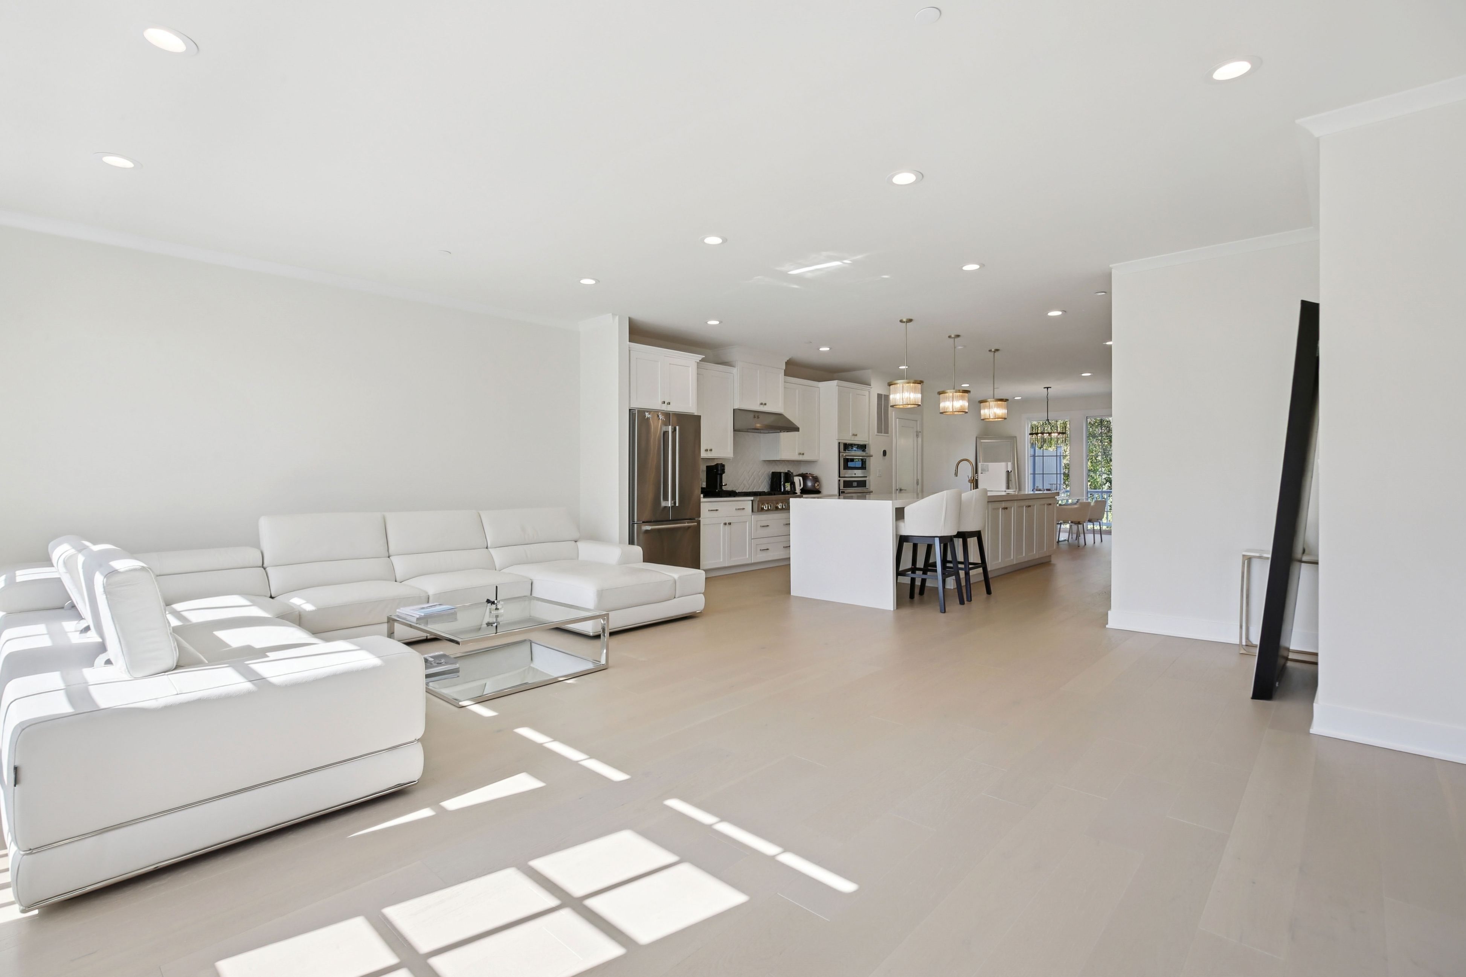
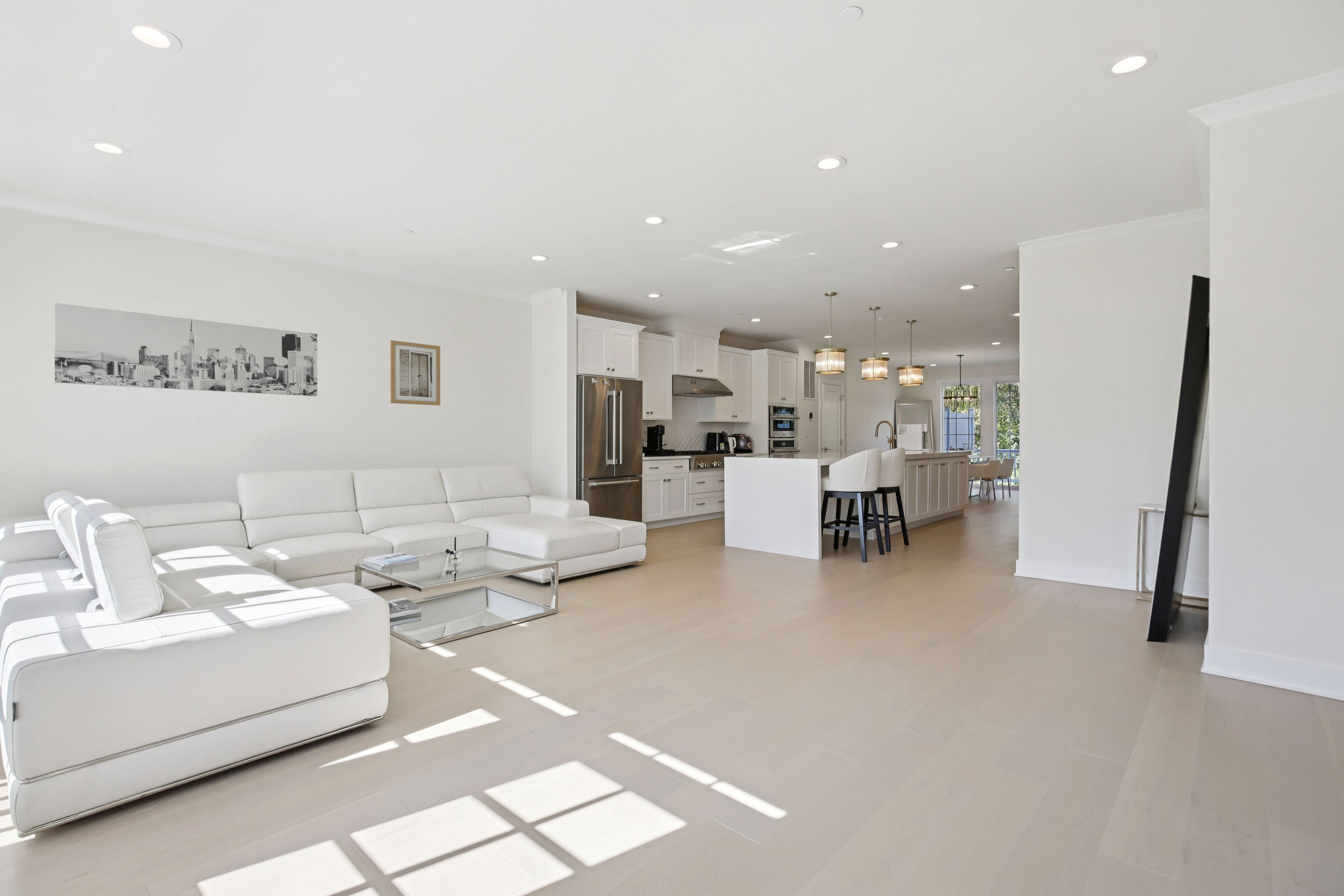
+ wall art [54,302,318,397]
+ wall art [390,340,441,406]
